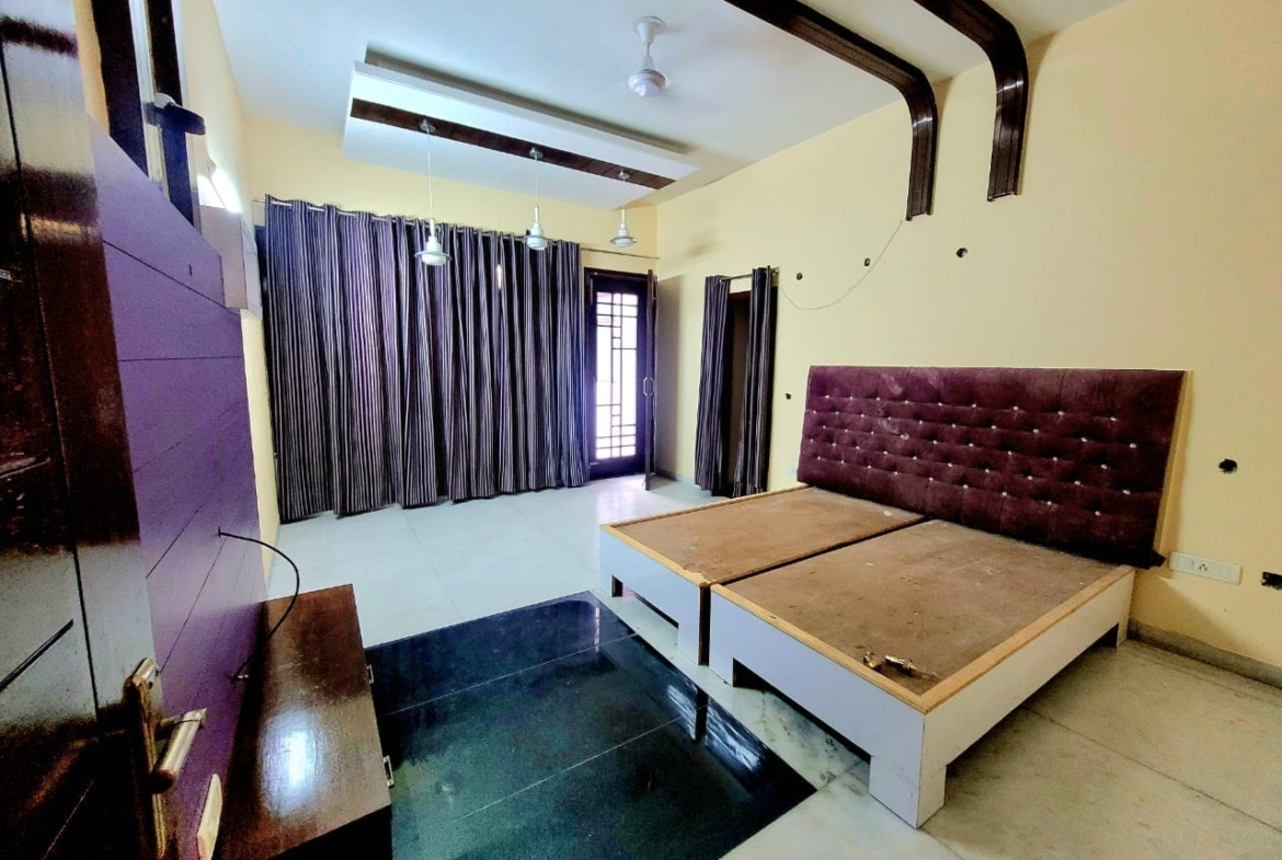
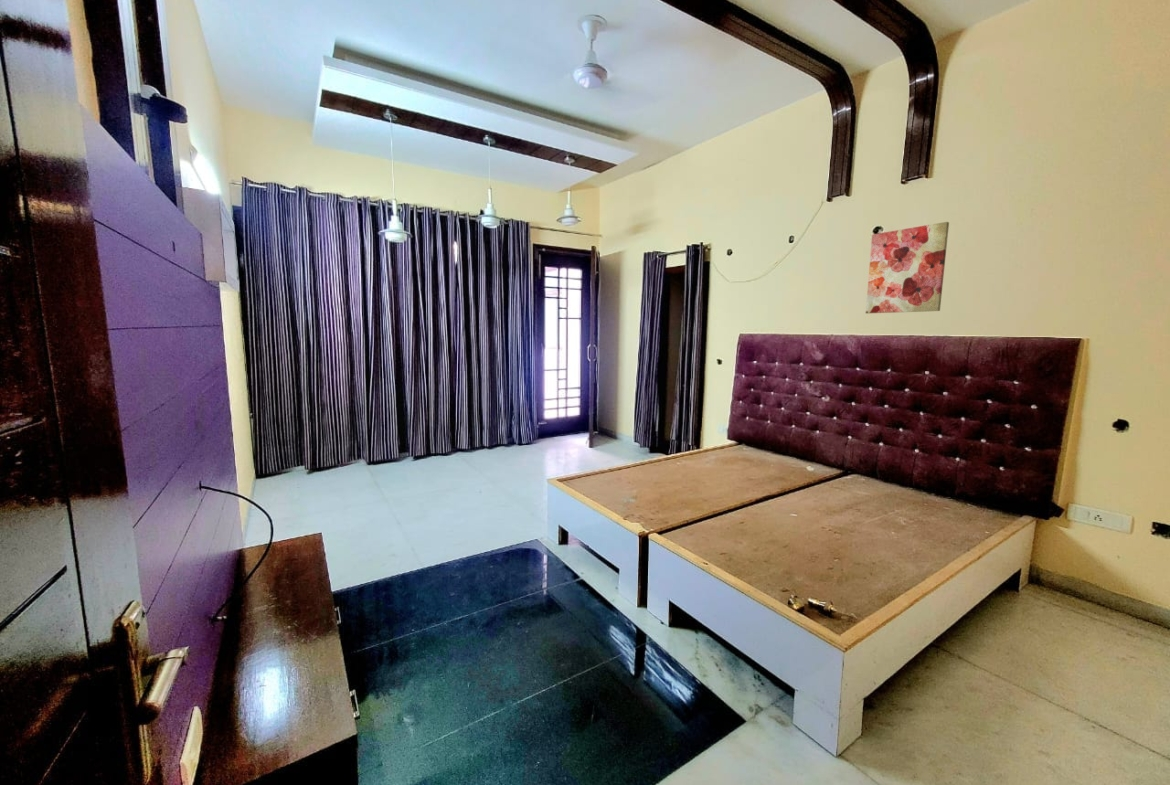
+ wall art [865,221,950,314]
